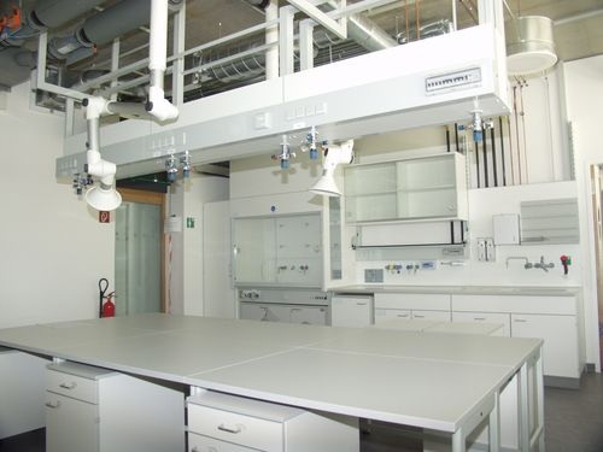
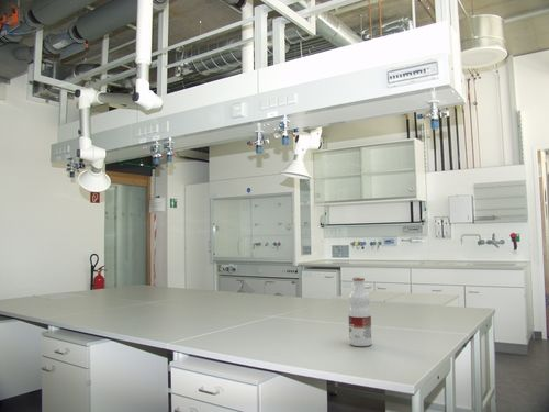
+ beverage bottle [347,277,373,347]
